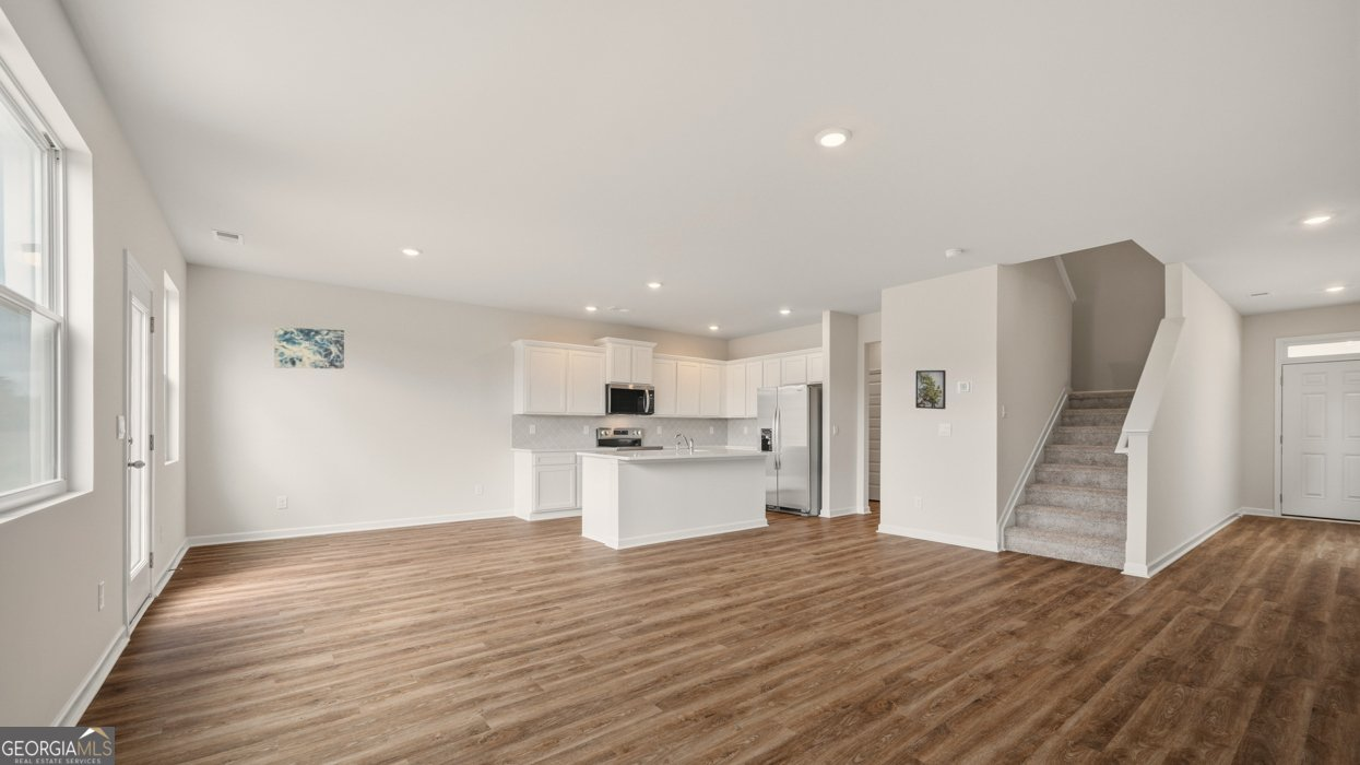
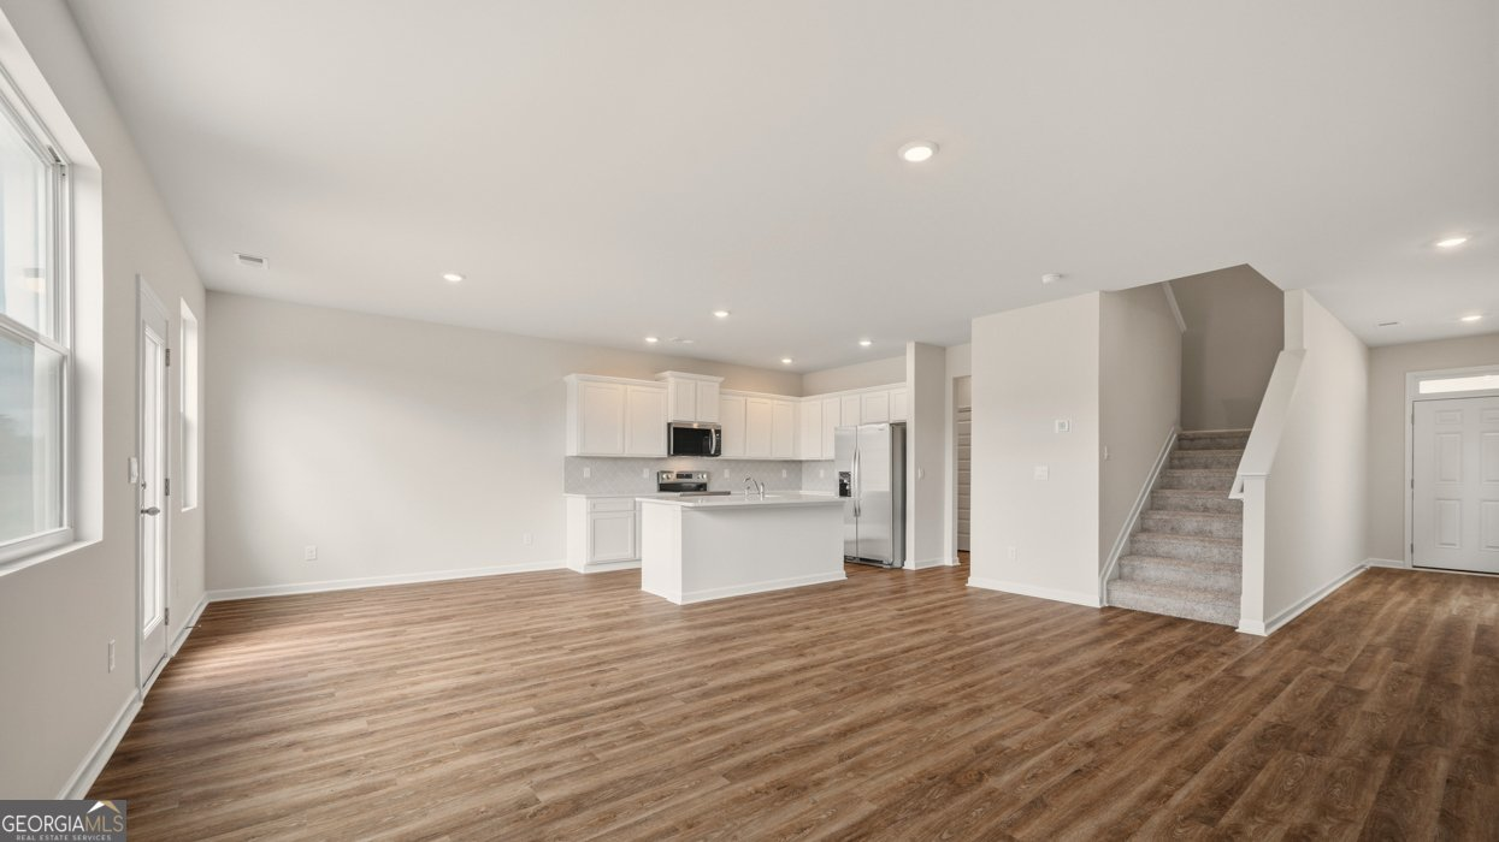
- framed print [914,369,947,410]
- wall art [273,326,345,369]
